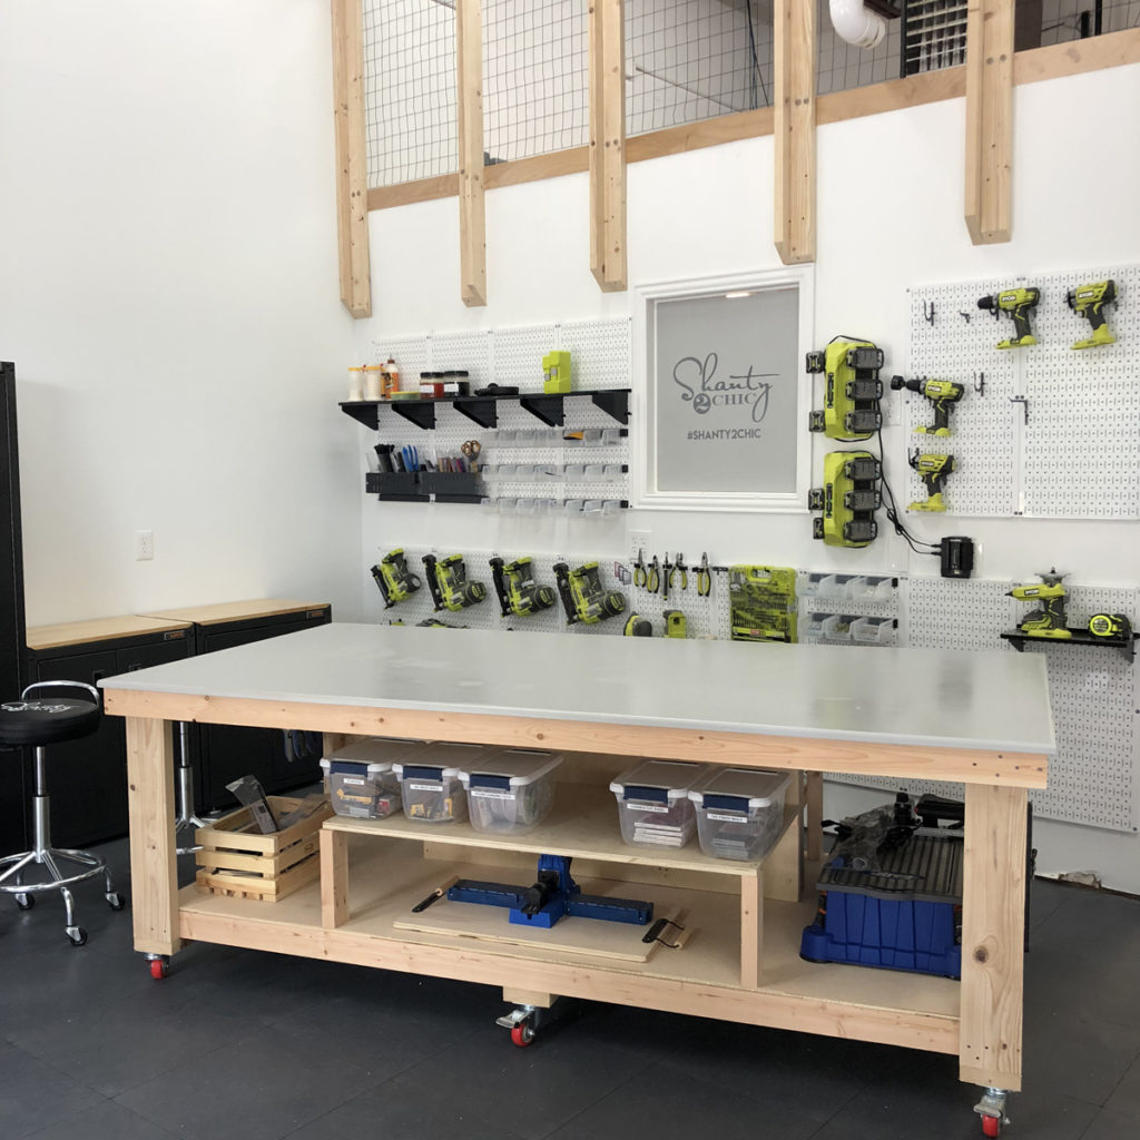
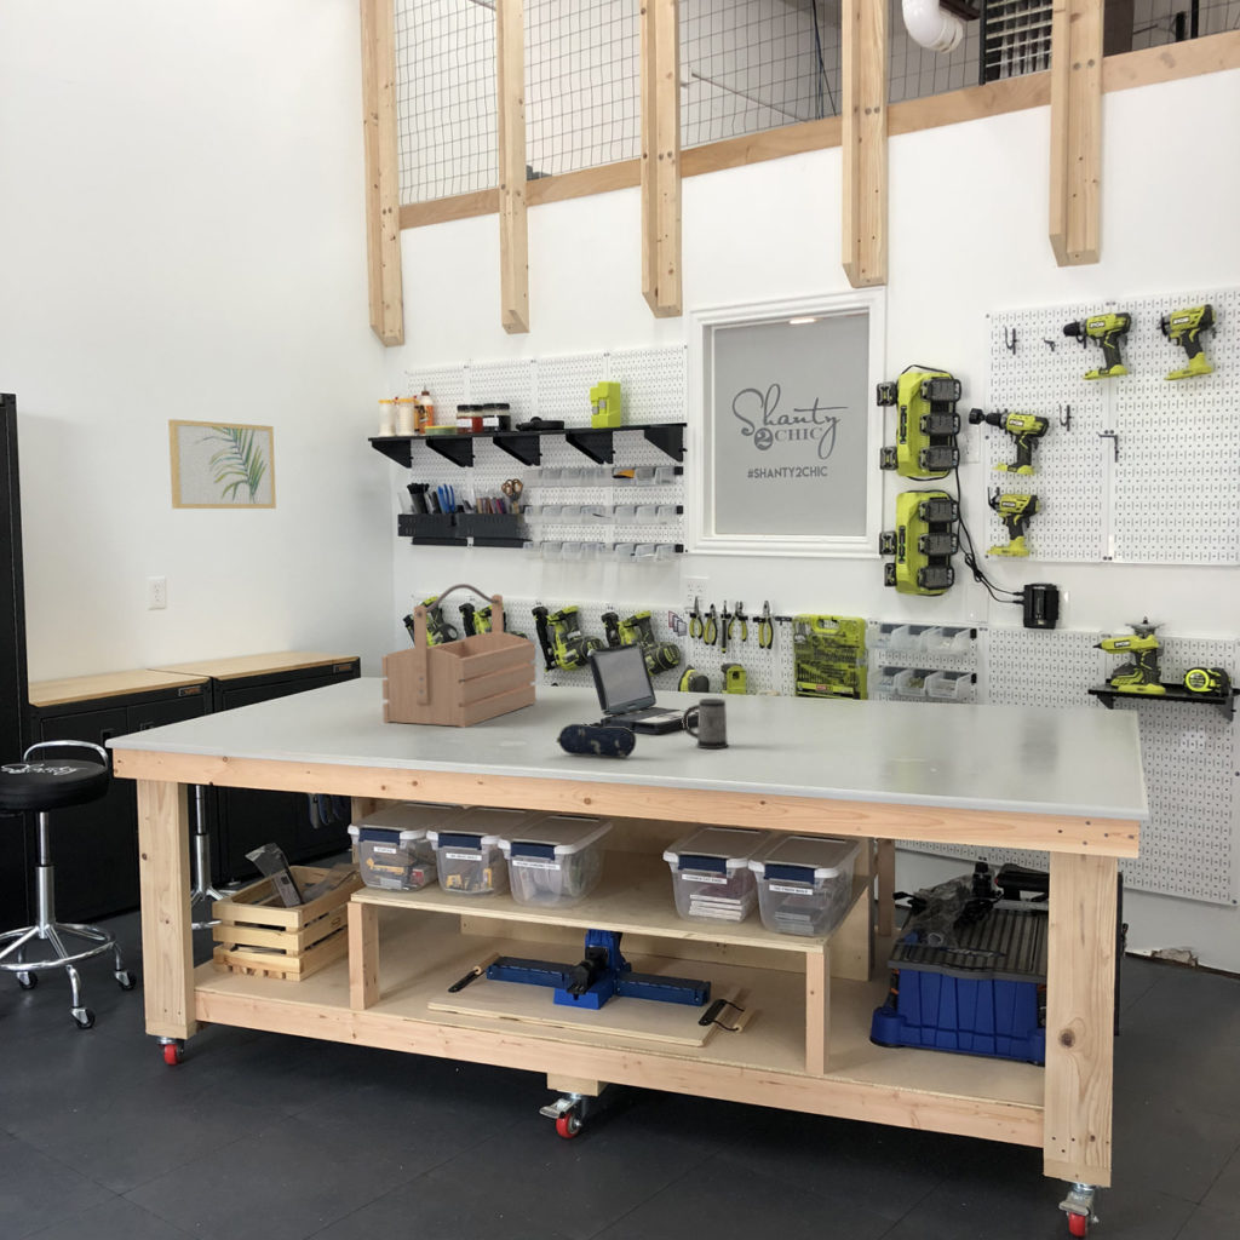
+ pencil case [556,723,637,759]
+ mug [682,698,730,750]
+ tool box [380,582,536,729]
+ laptop [582,642,699,735]
+ wall art [167,418,277,510]
